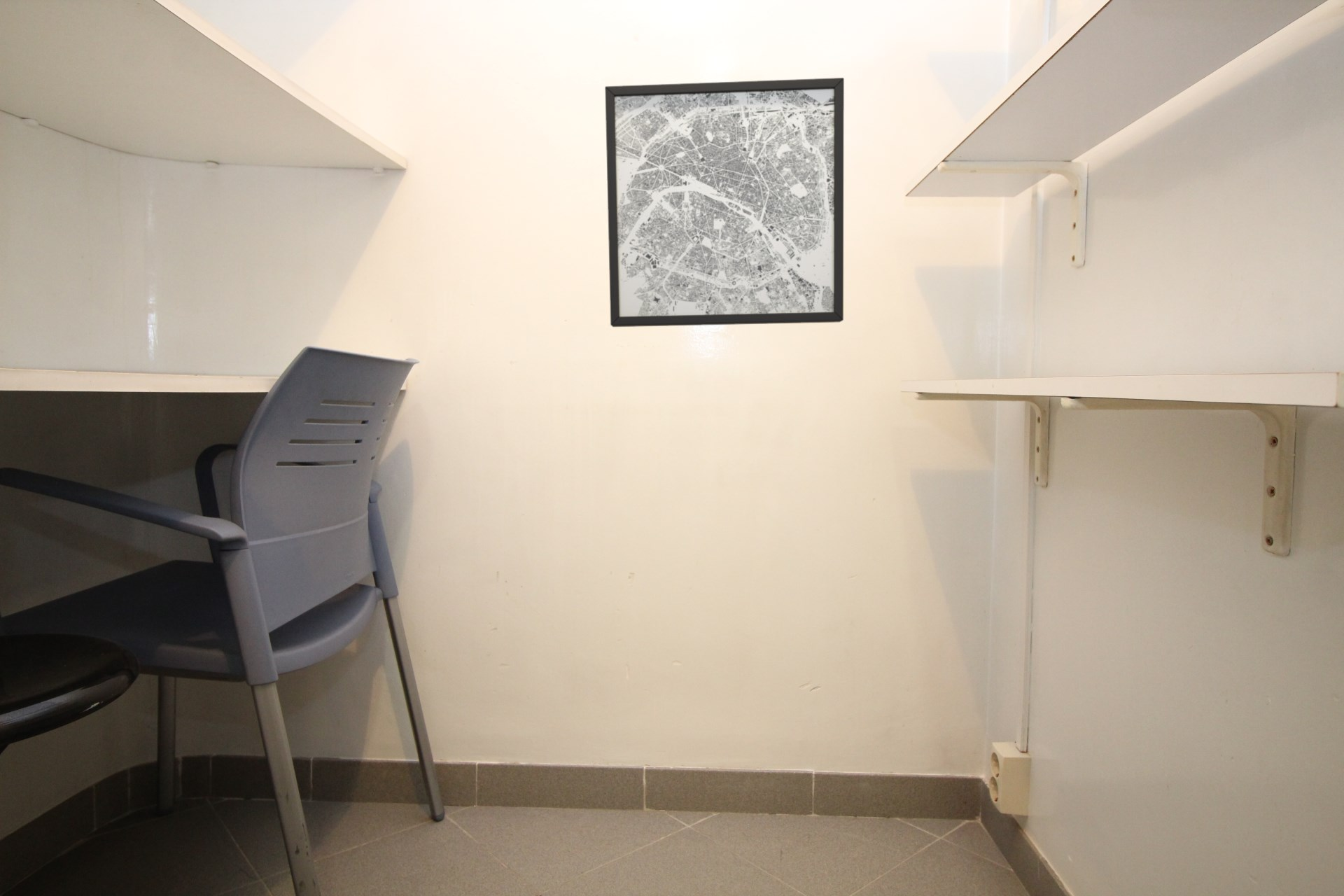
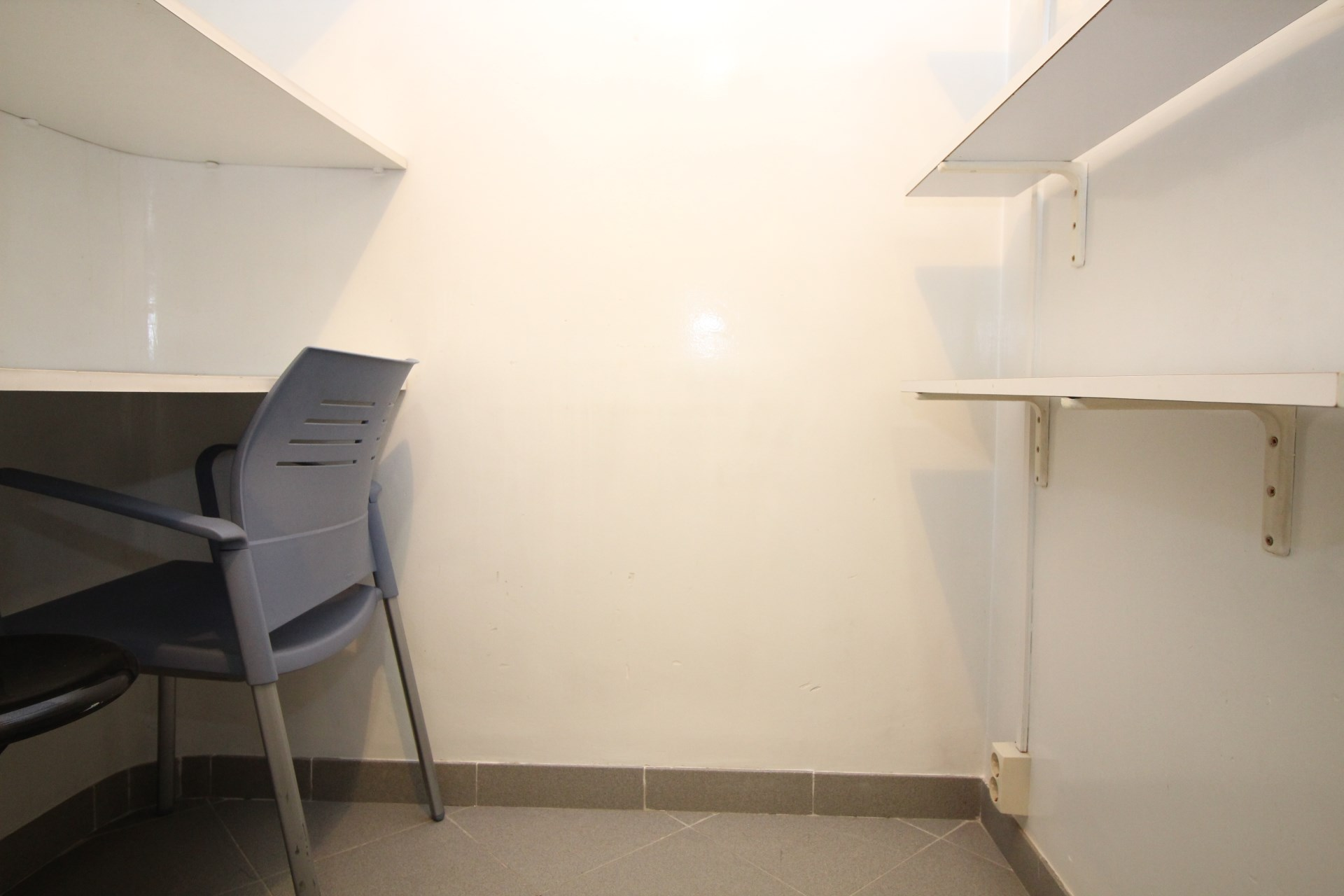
- wall art [604,77,845,328]
